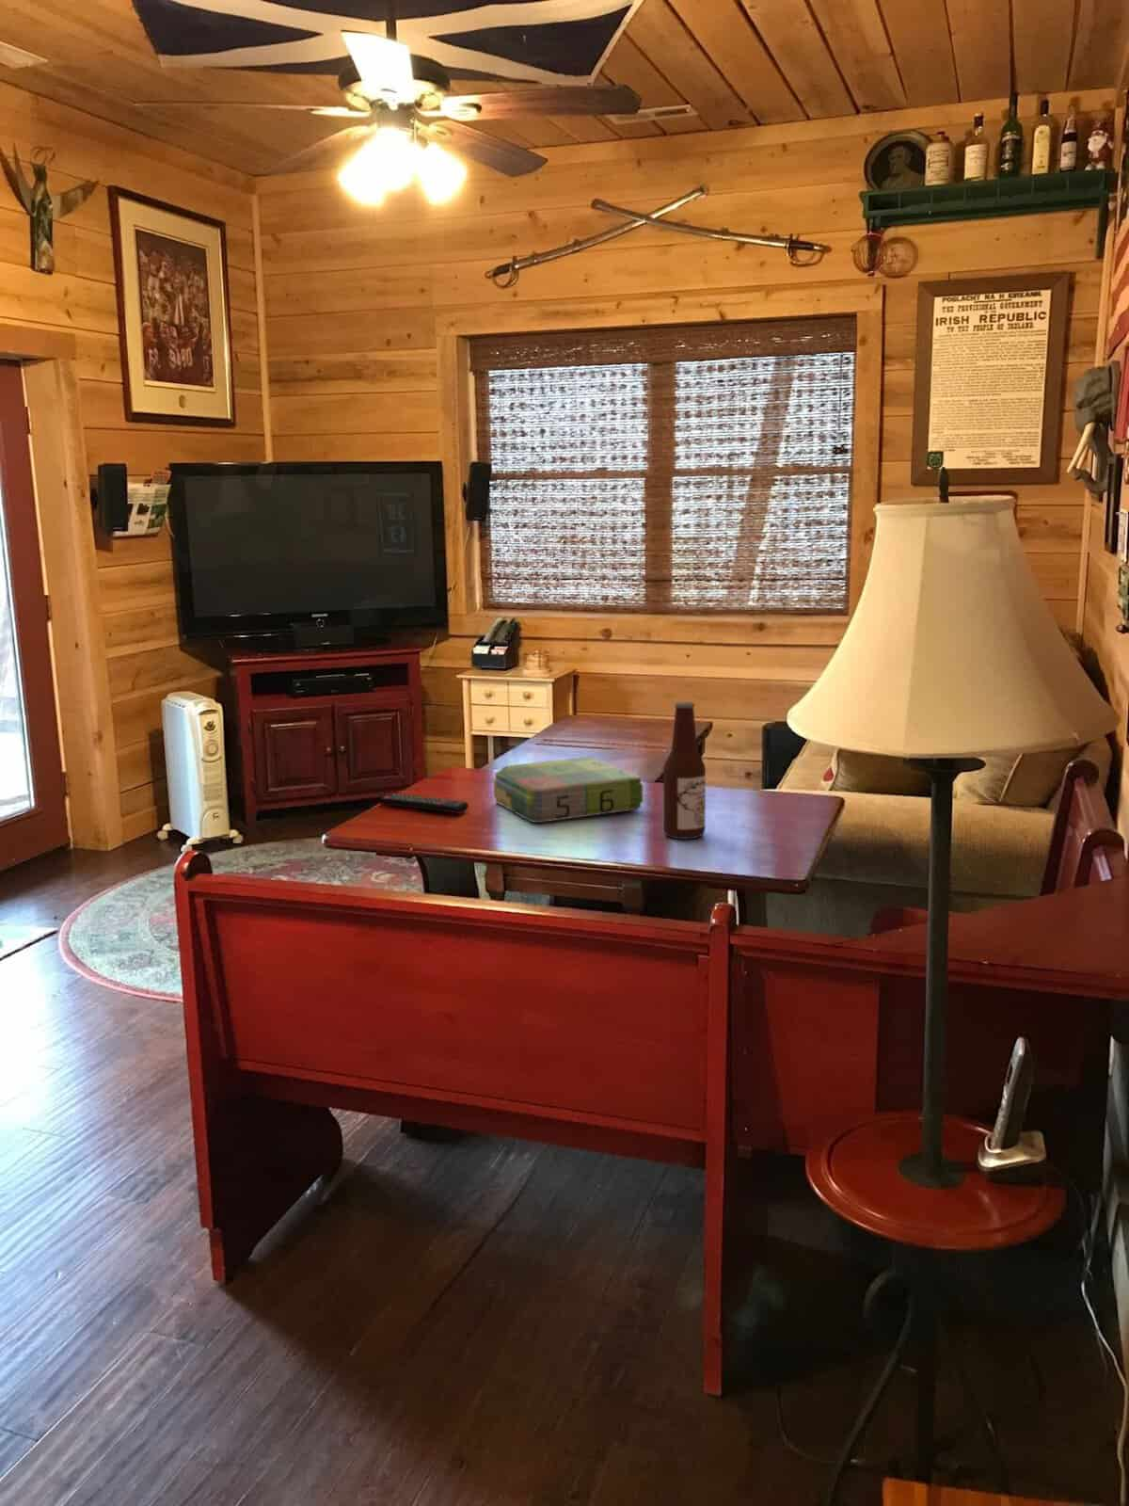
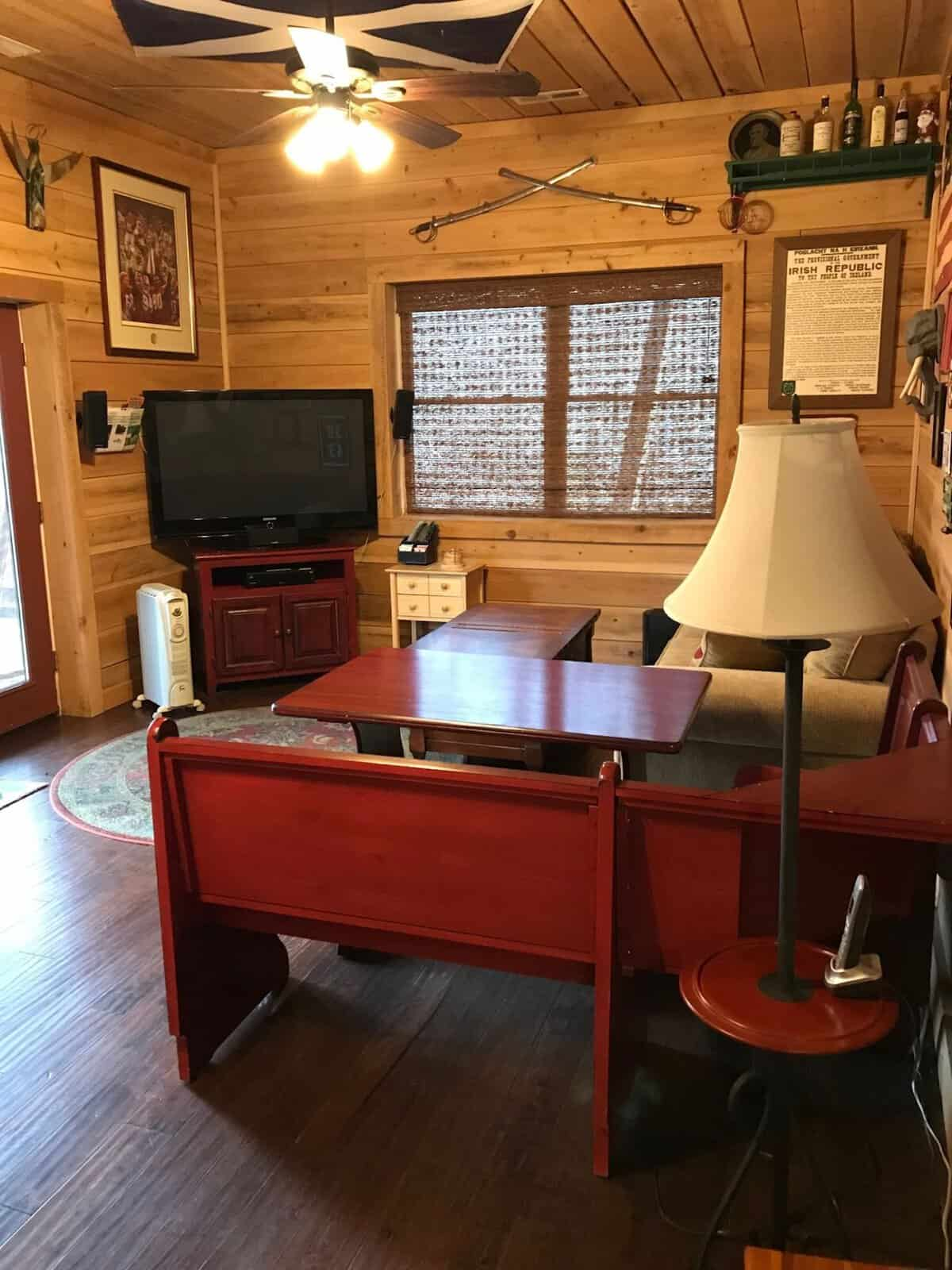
- remote control [377,792,470,815]
- root beer bottle [663,701,707,840]
- board game [493,755,644,824]
